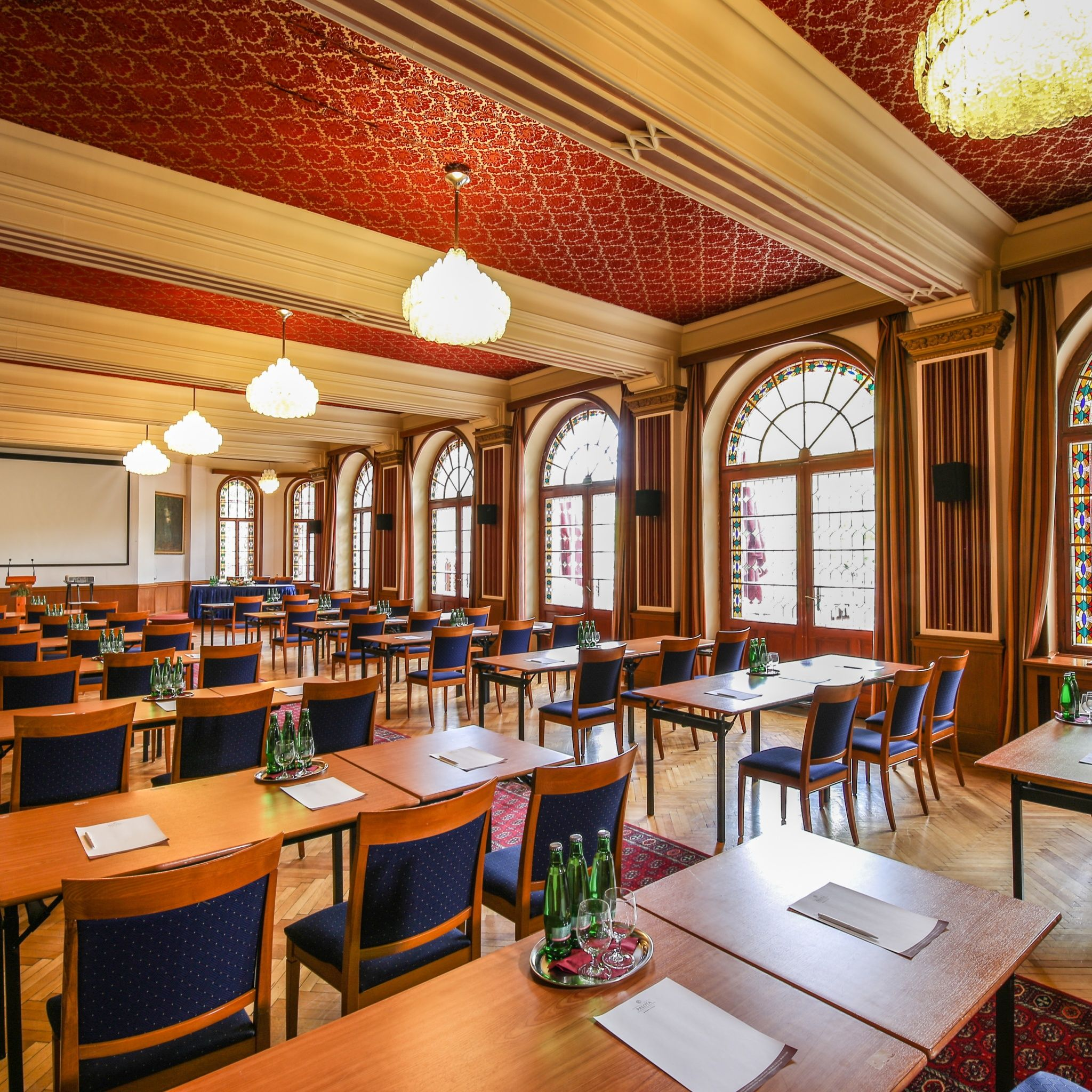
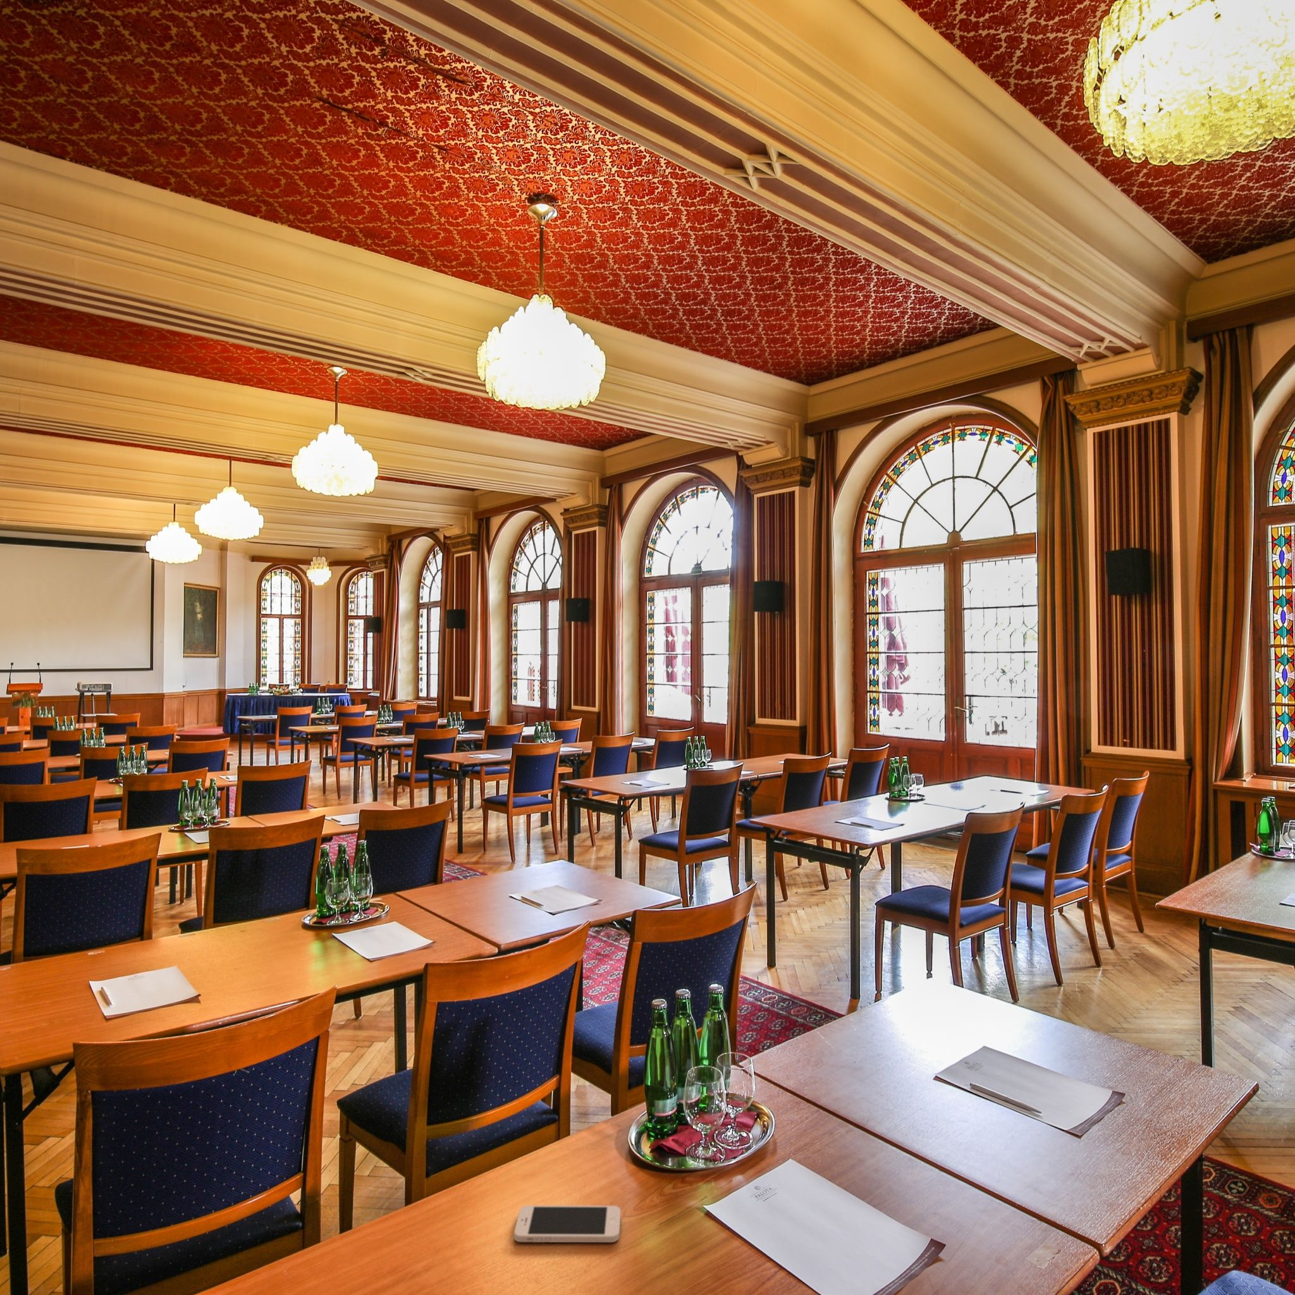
+ smartphone [513,1205,621,1243]
